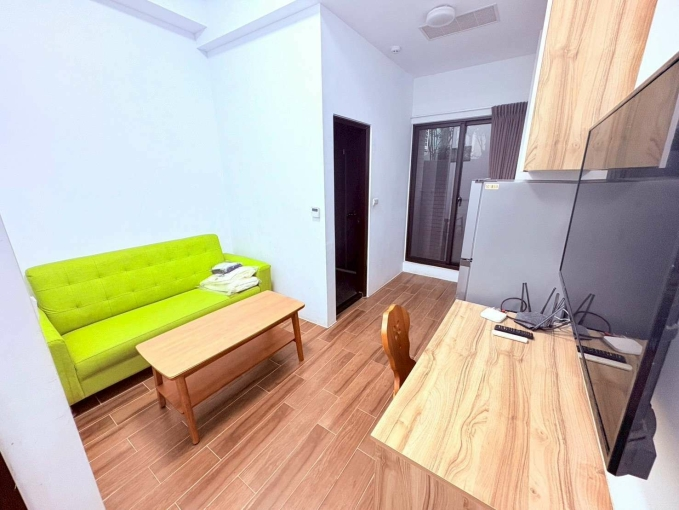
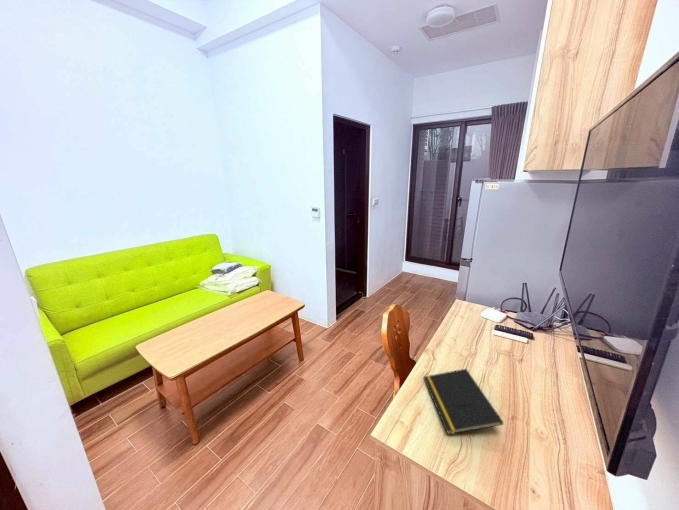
+ notepad [422,368,504,435]
